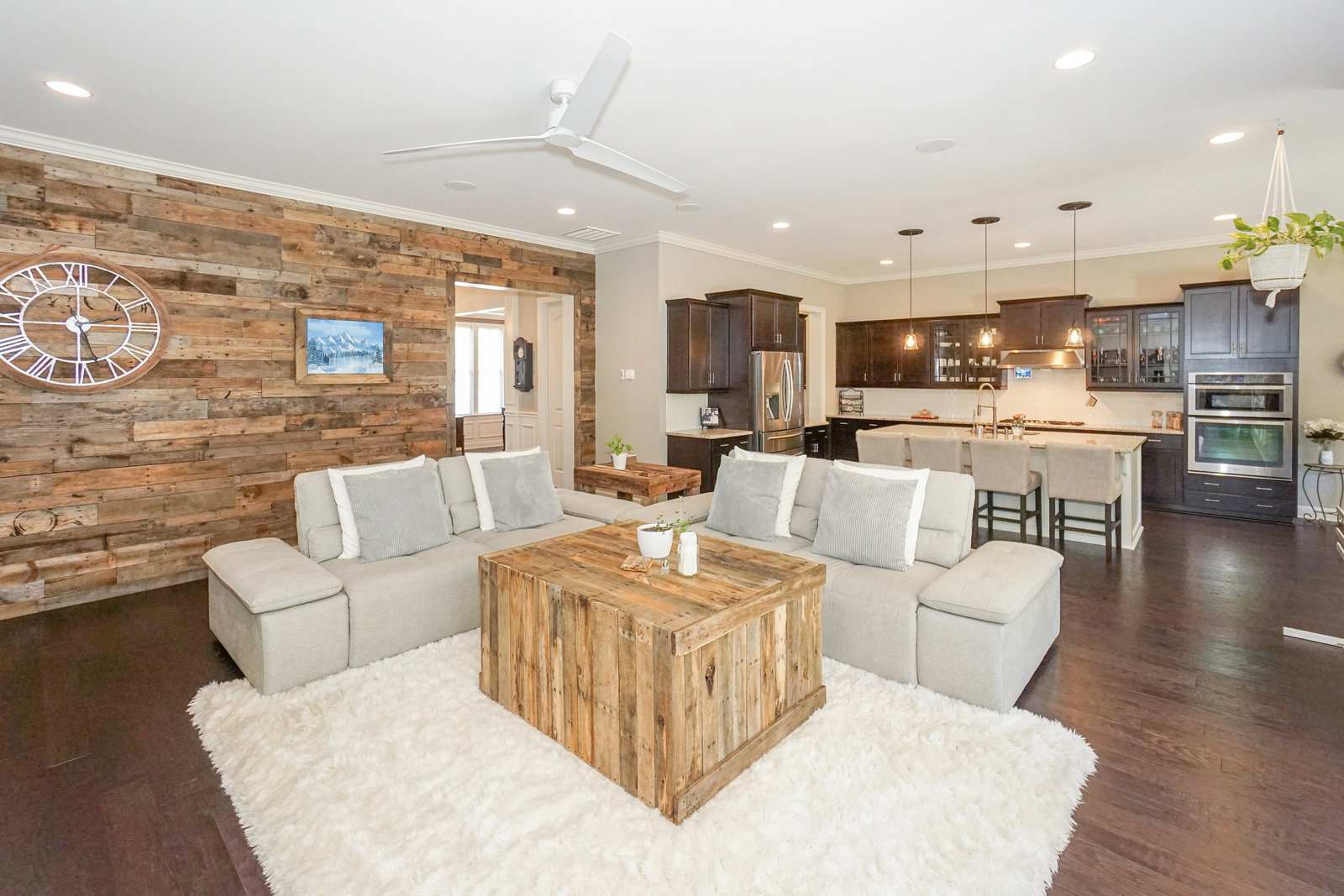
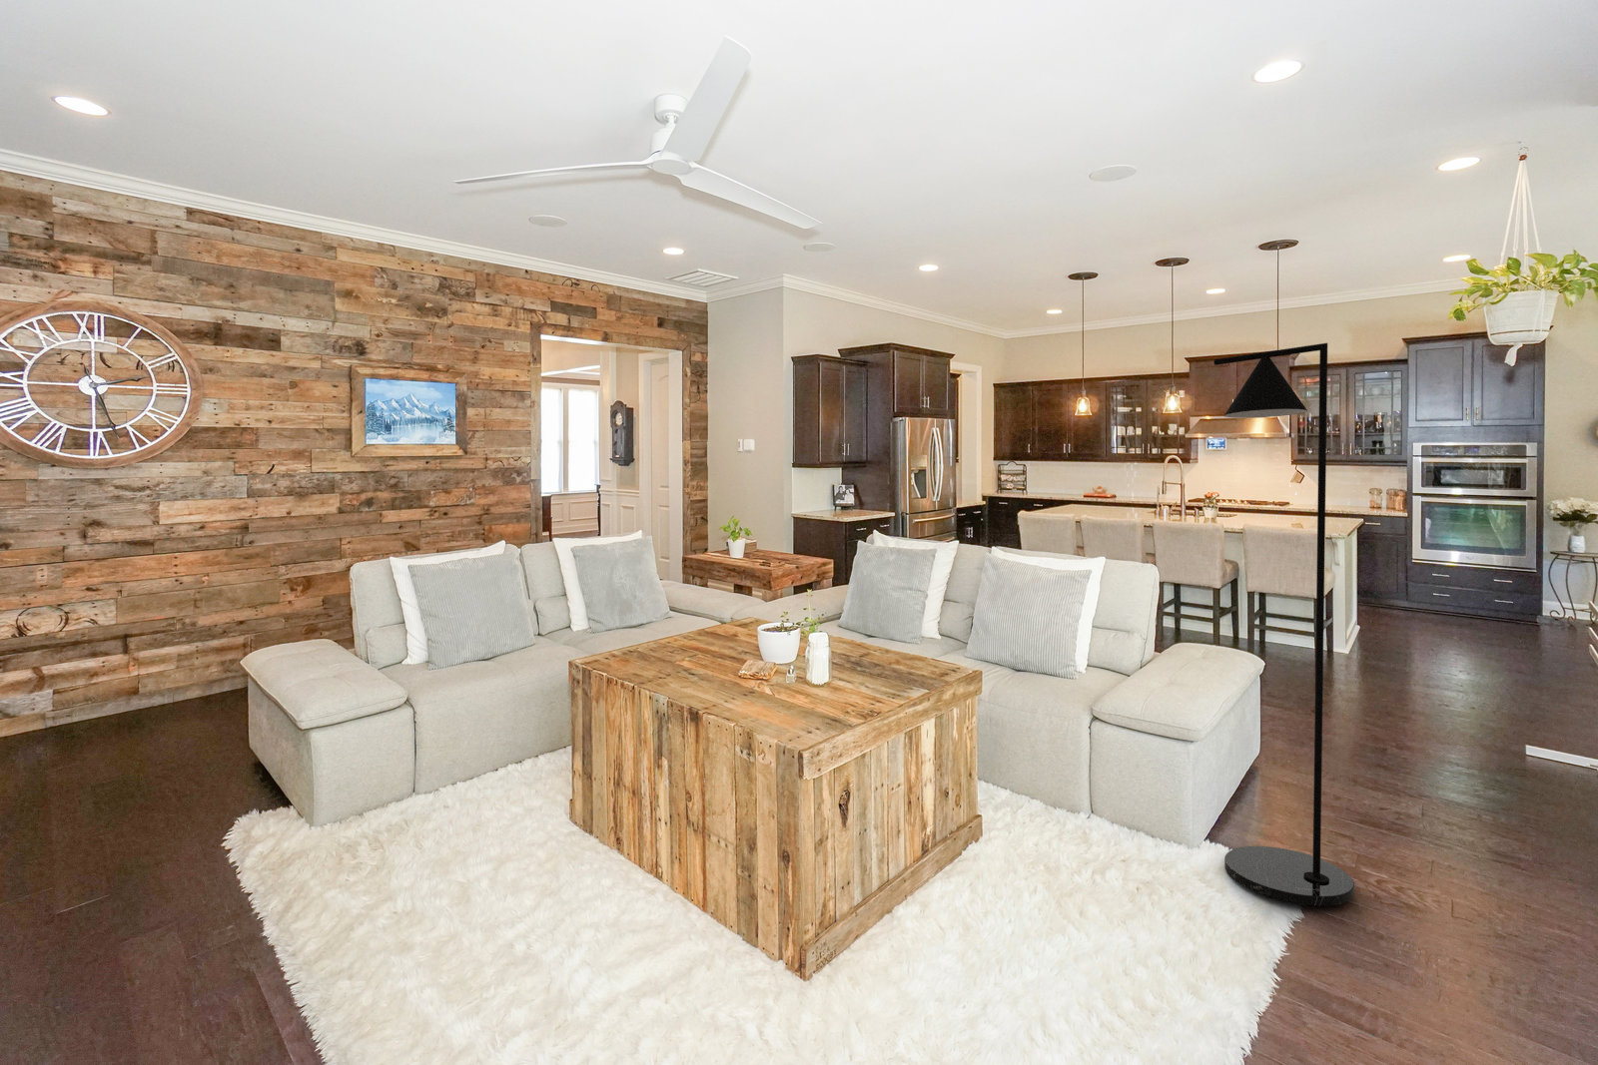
+ floor lamp [1213,342,1355,906]
